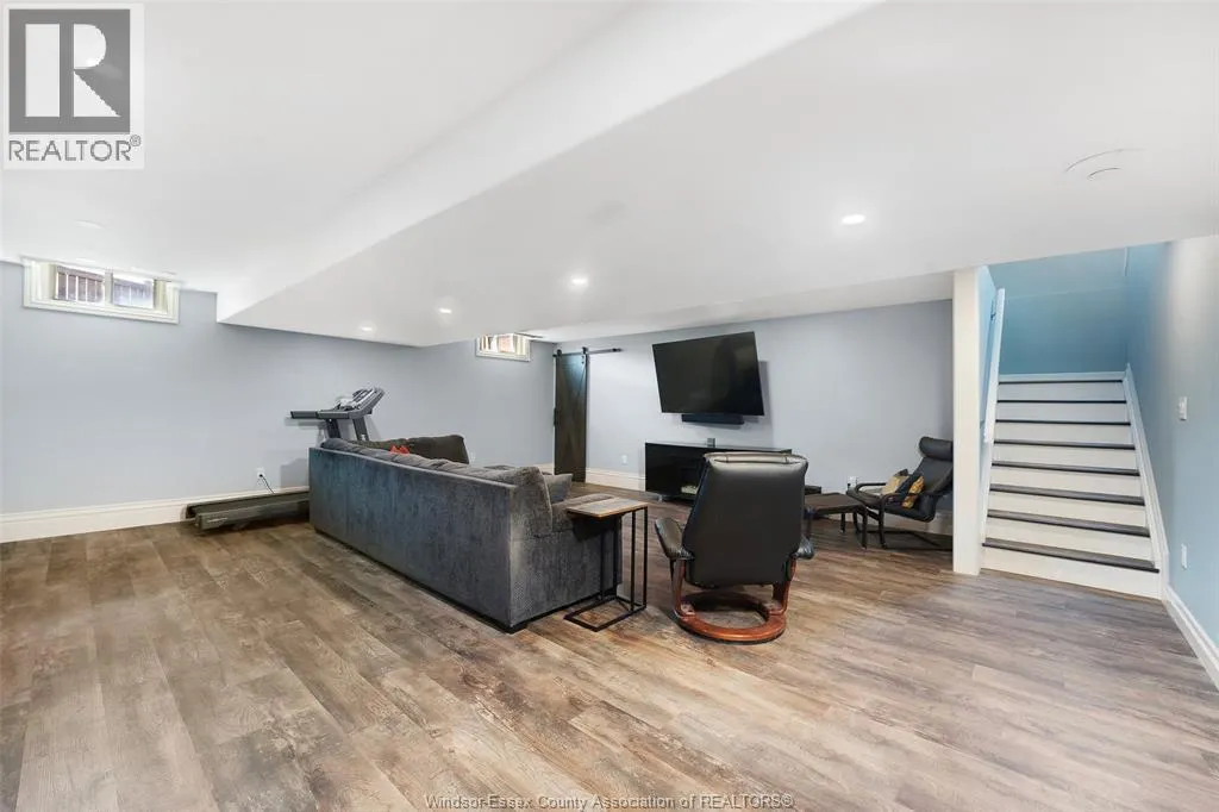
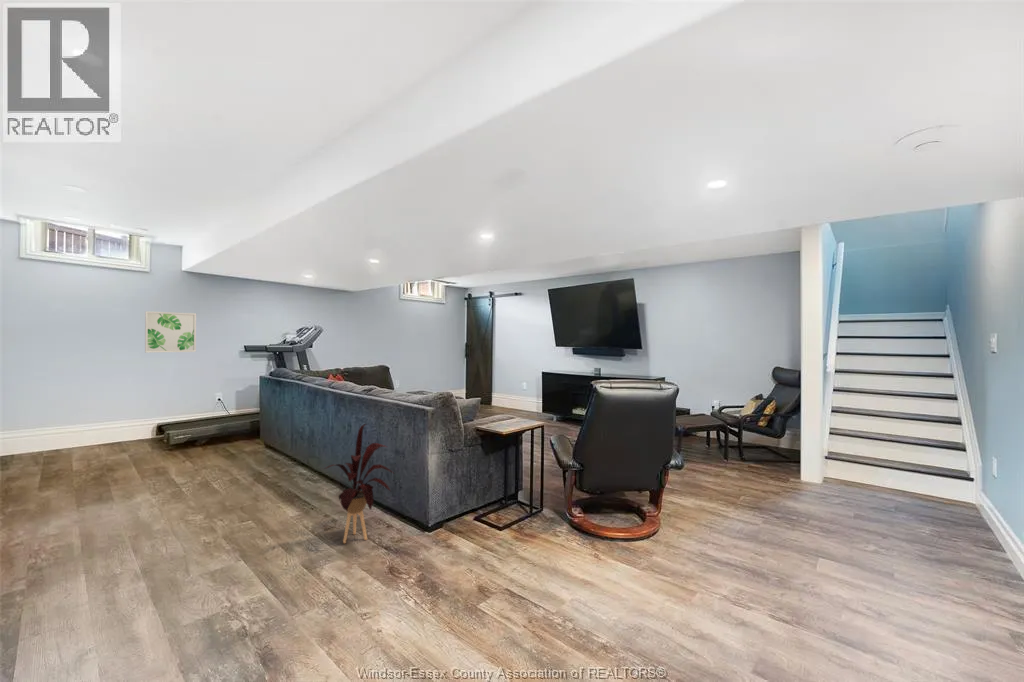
+ wall art [144,310,197,354]
+ house plant [323,423,394,544]
